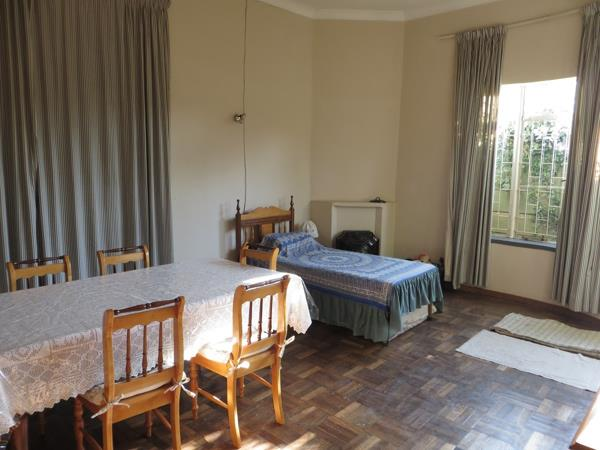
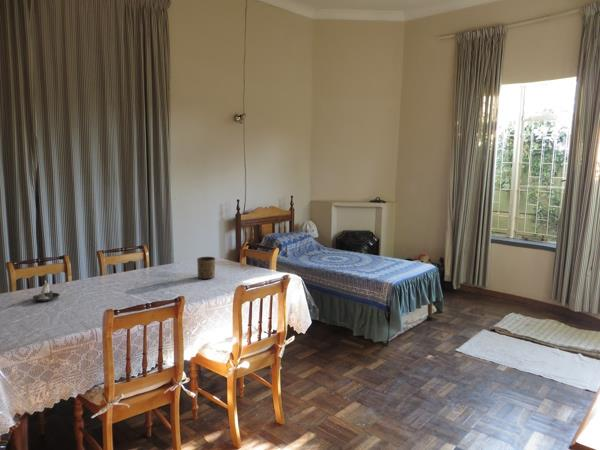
+ cup [196,256,216,280]
+ candle [32,279,61,302]
